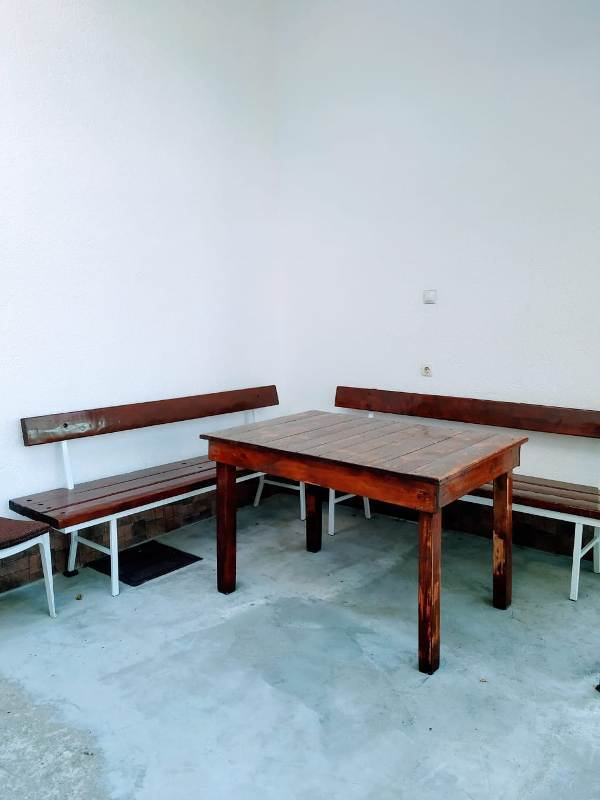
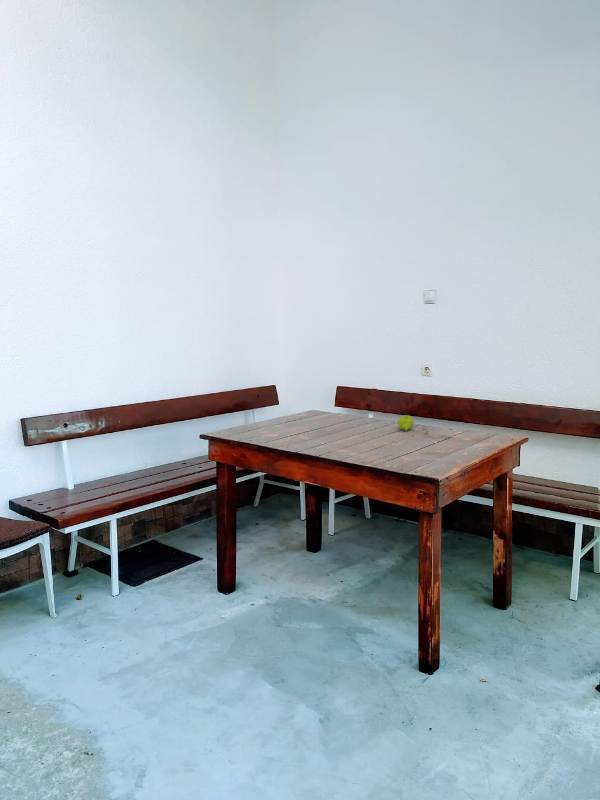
+ fruit [395,414,415,433]
